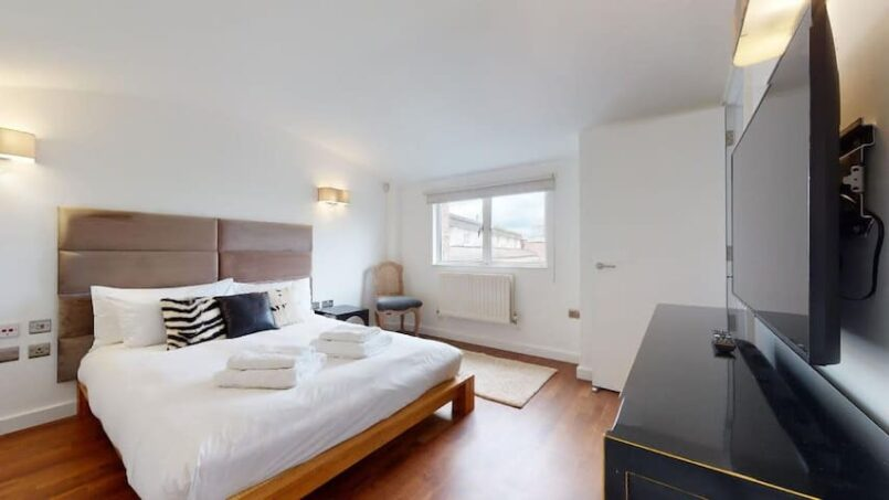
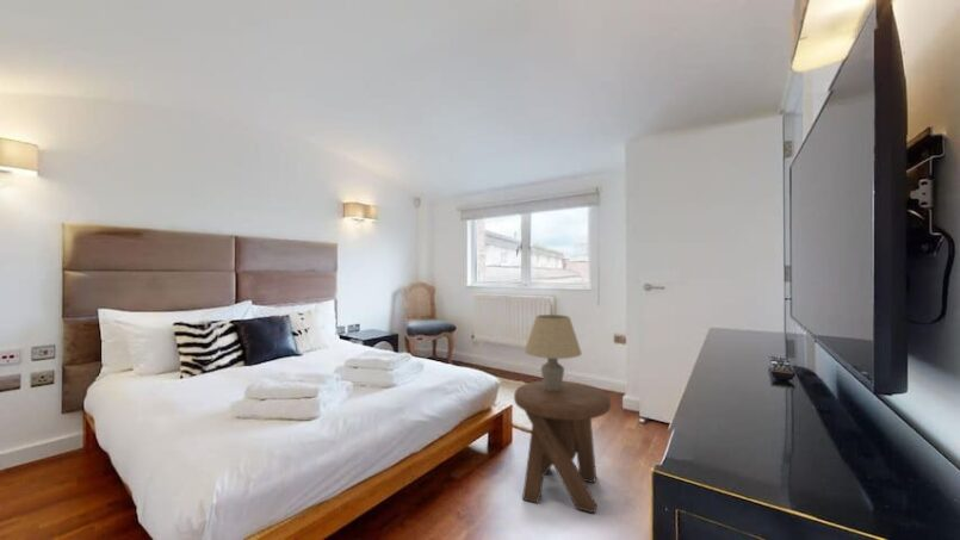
+ table lamp [524,314,583,391]
+ music stool [513,380,612,514]
